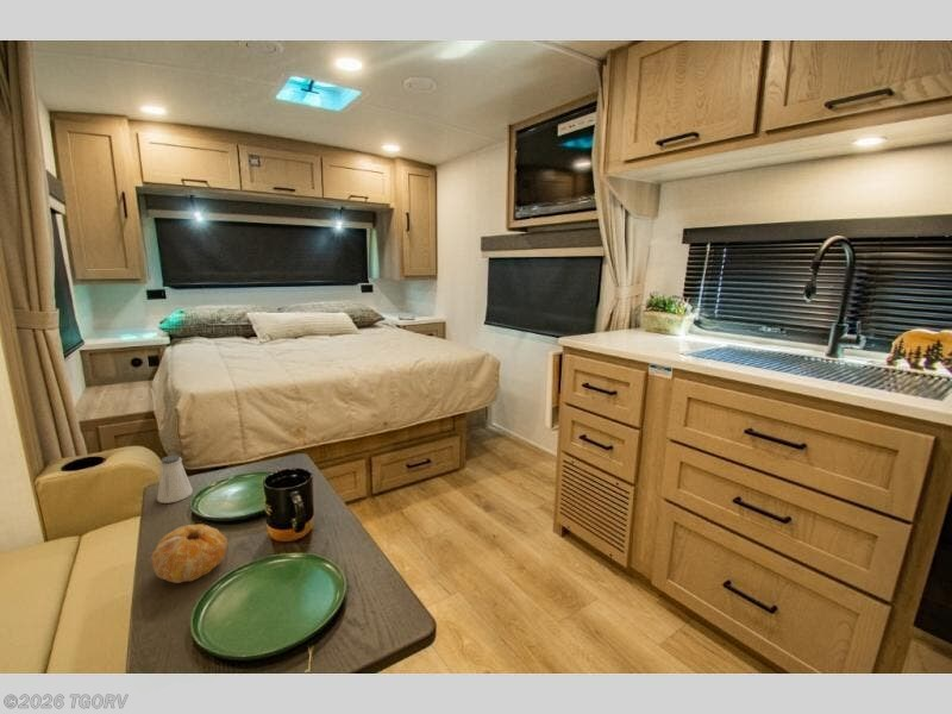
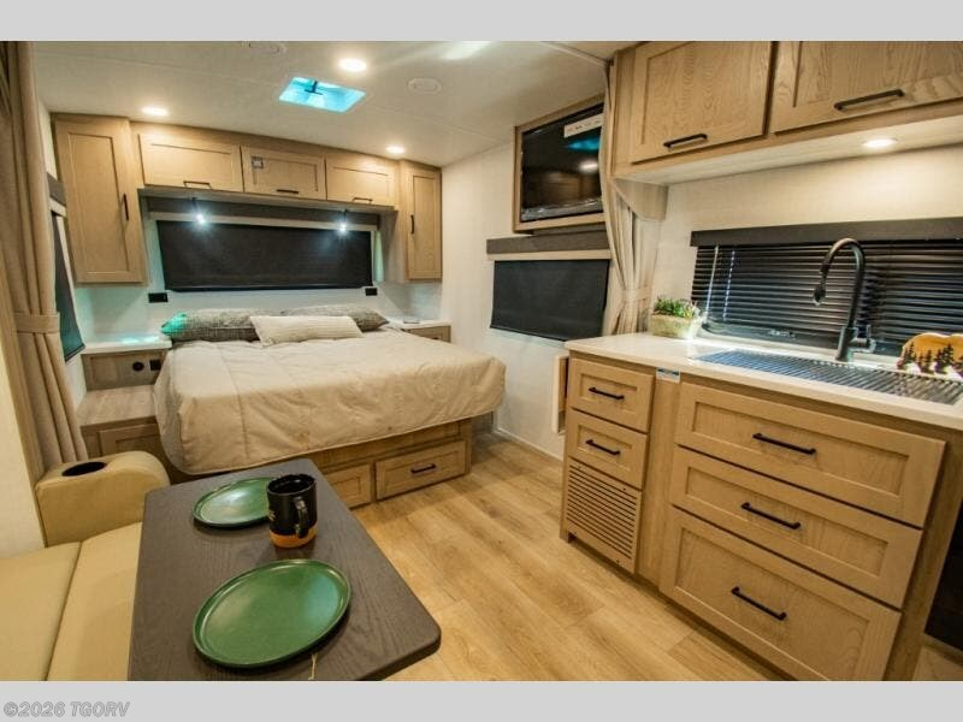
- saltshaker [156,455,194,505]
- fruit [150,522,228,584]
